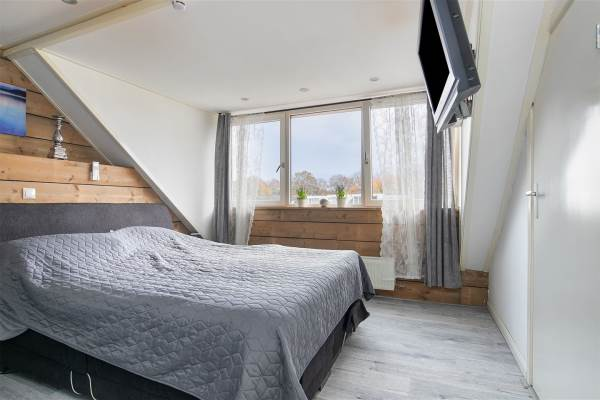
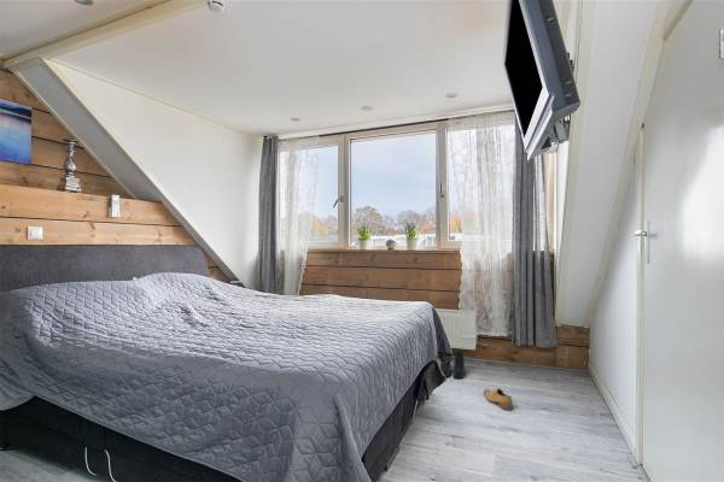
+ shoe [483,387,514,411]
+ boots [439,349,466,380]
